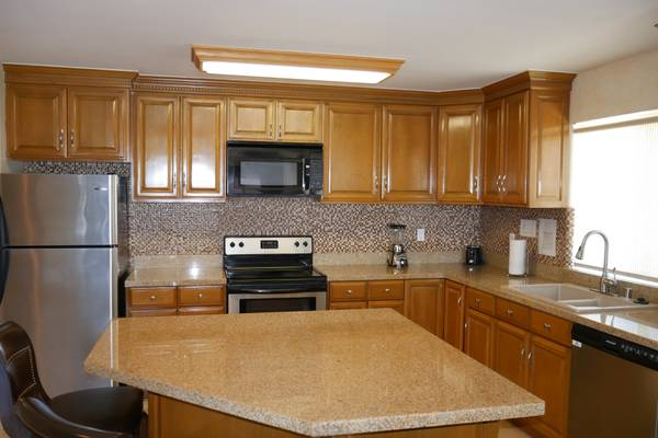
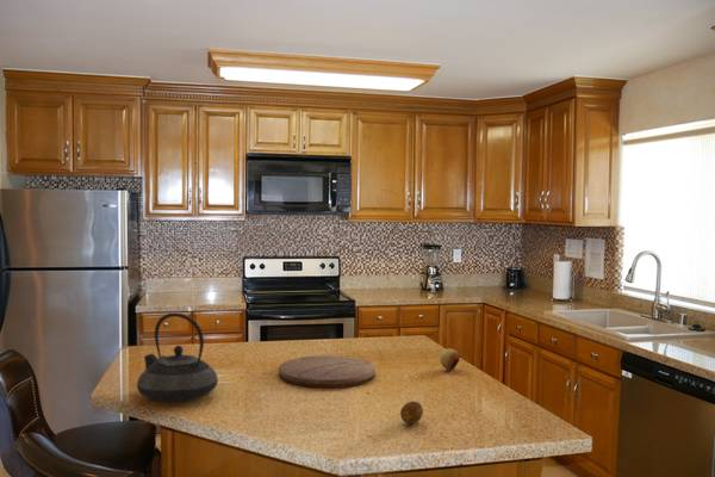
+ fruit [399,401,424,426]
+ fruit [439,348,461,372]
+ cutting board [278,354,377,389]
+ teapot [136,311,219,403]
